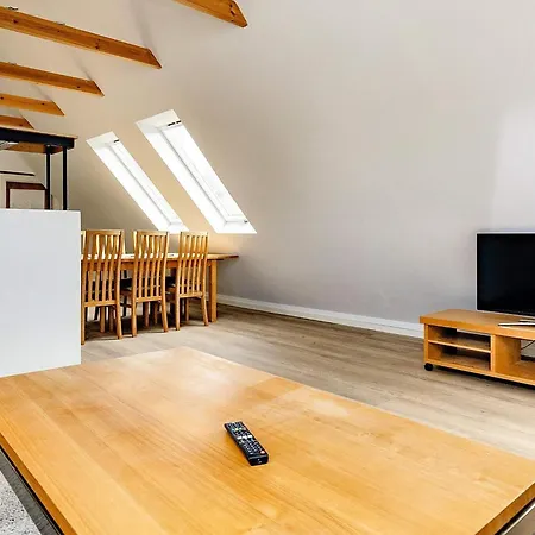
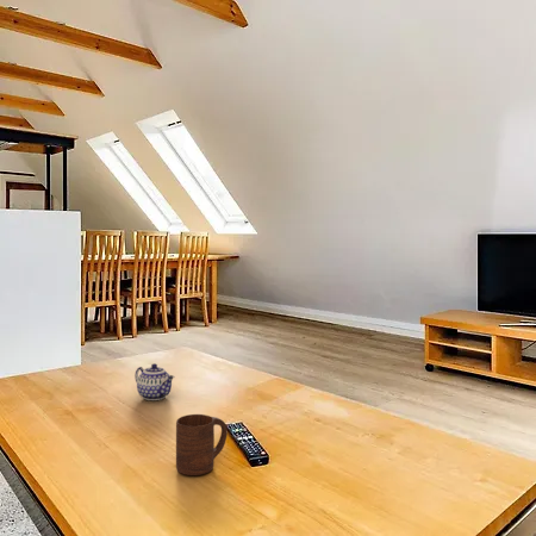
+ teapot [133,362,175,401]
+ cup [175,413,229,476]
